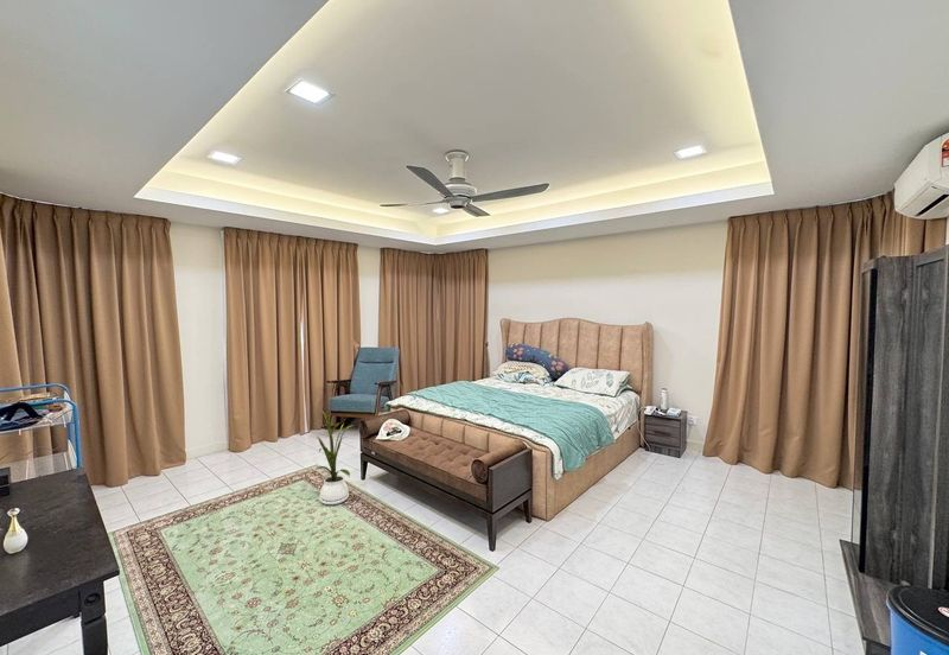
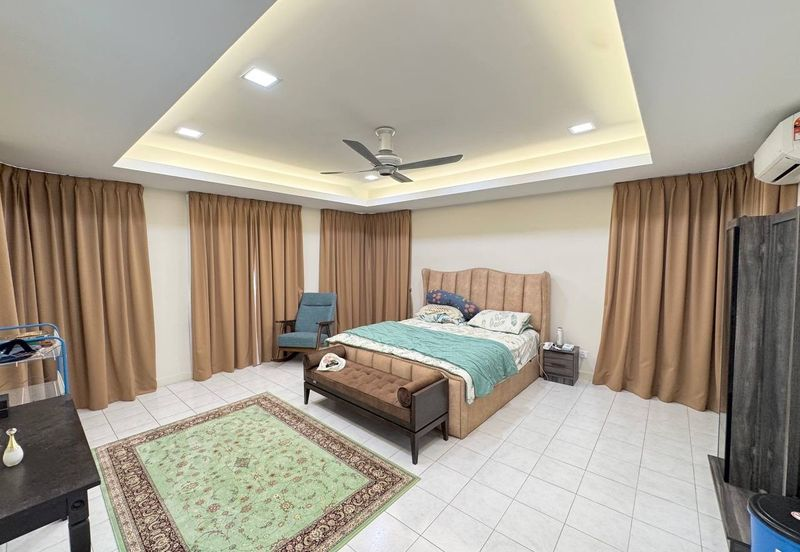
- house plant [316,411,355,505]
